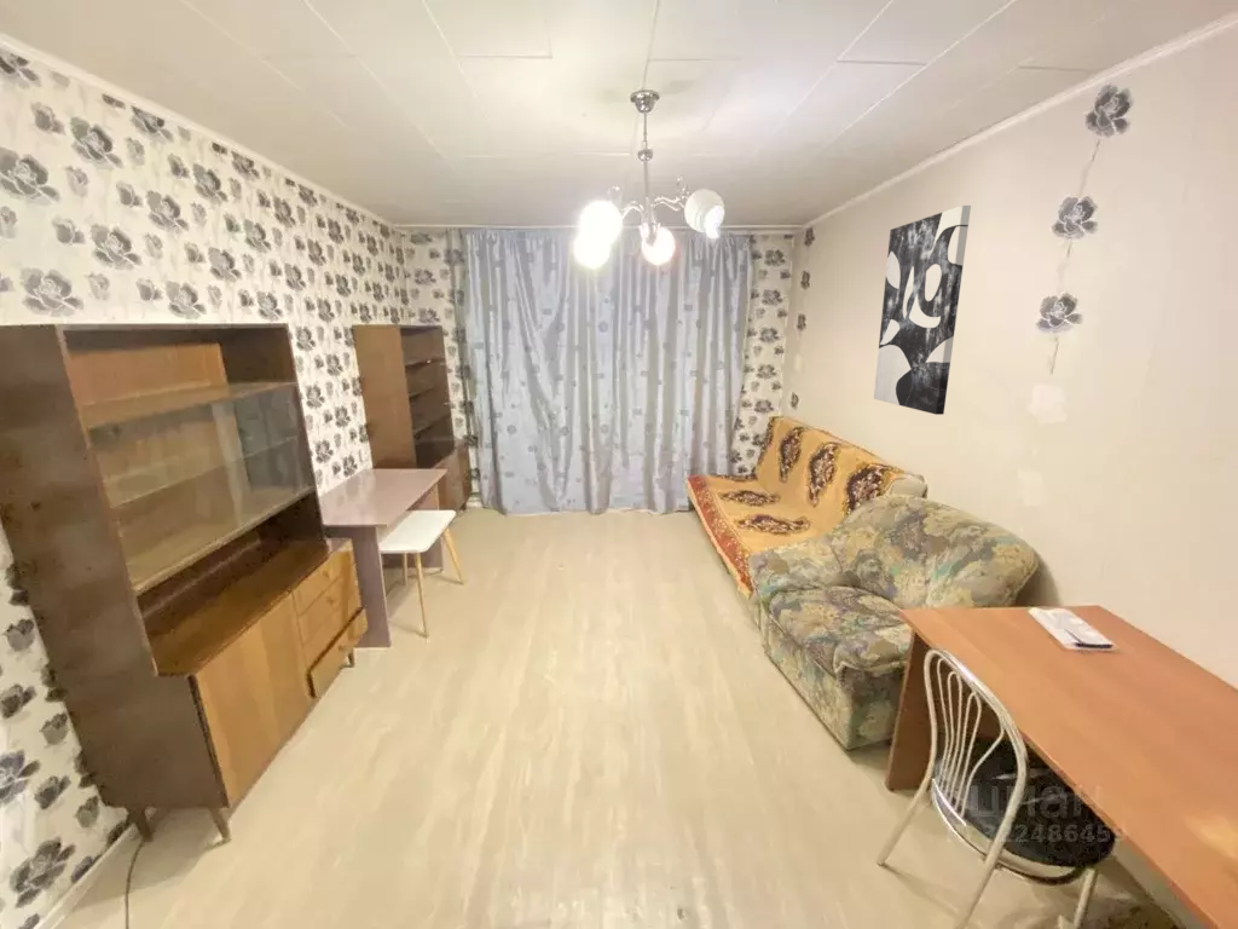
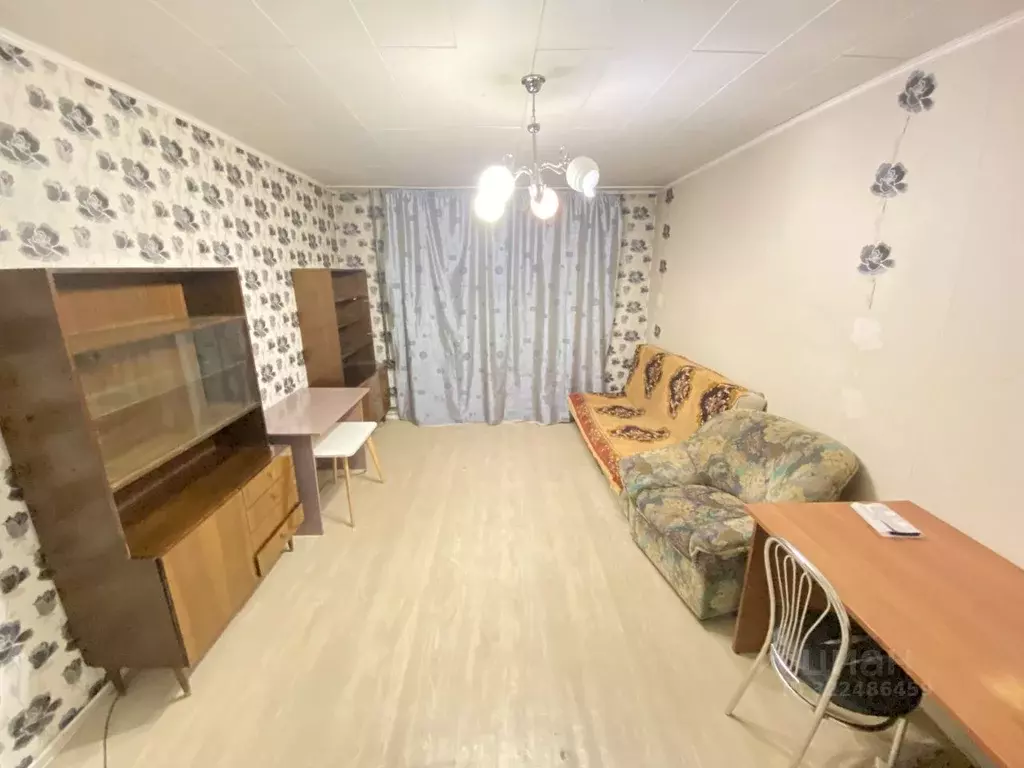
- wall art [873,204,972,416]
